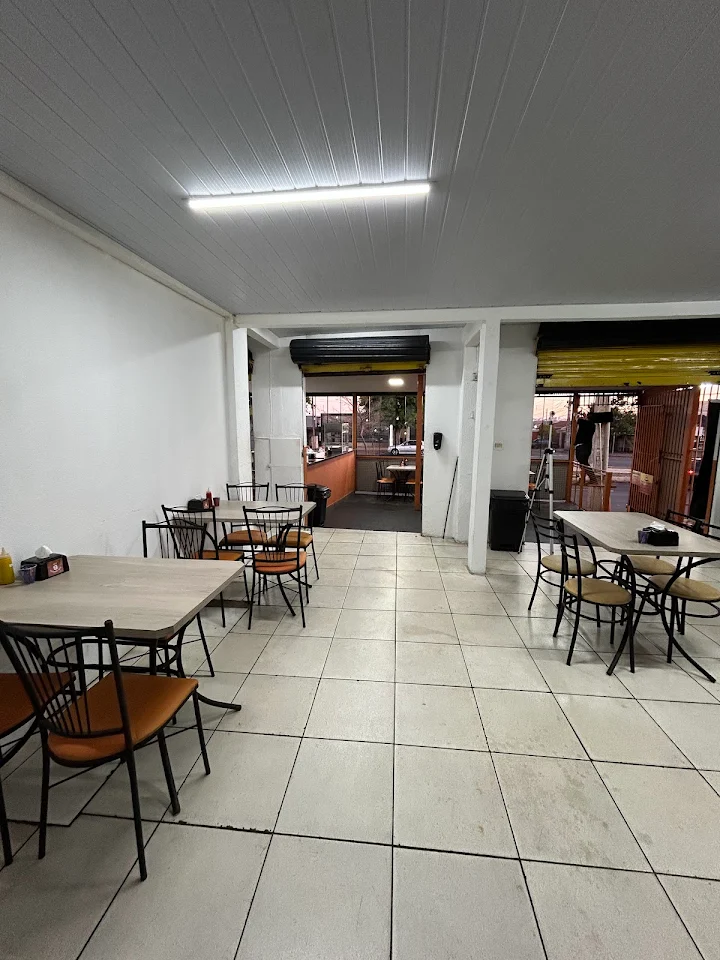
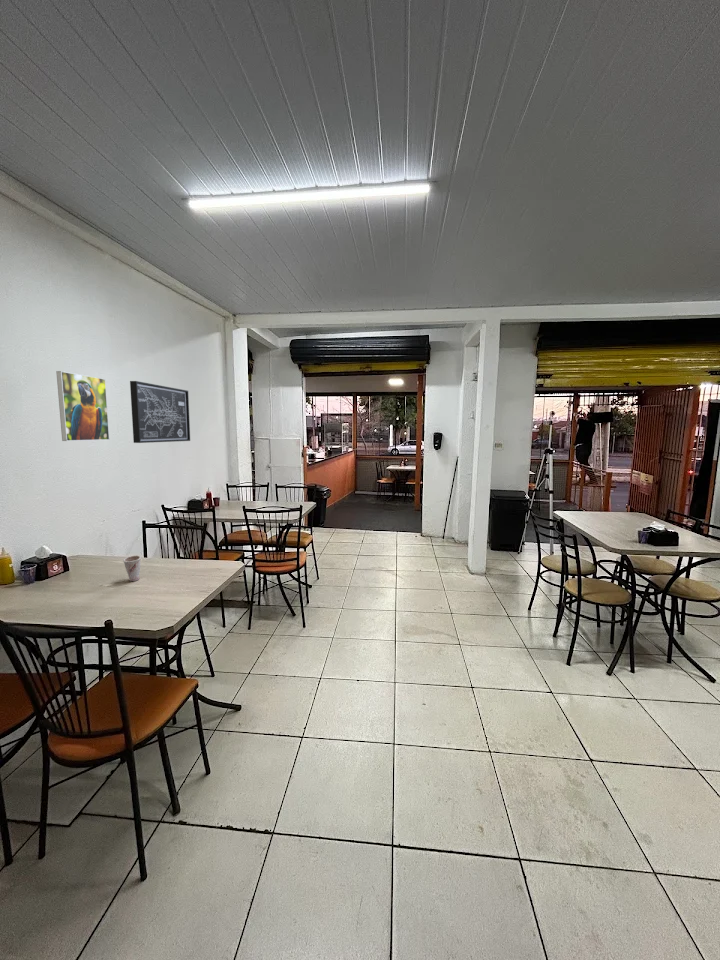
+ cup [122,554,142,582]
+ wall art [129,380,191,444]
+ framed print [55,370,110,442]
